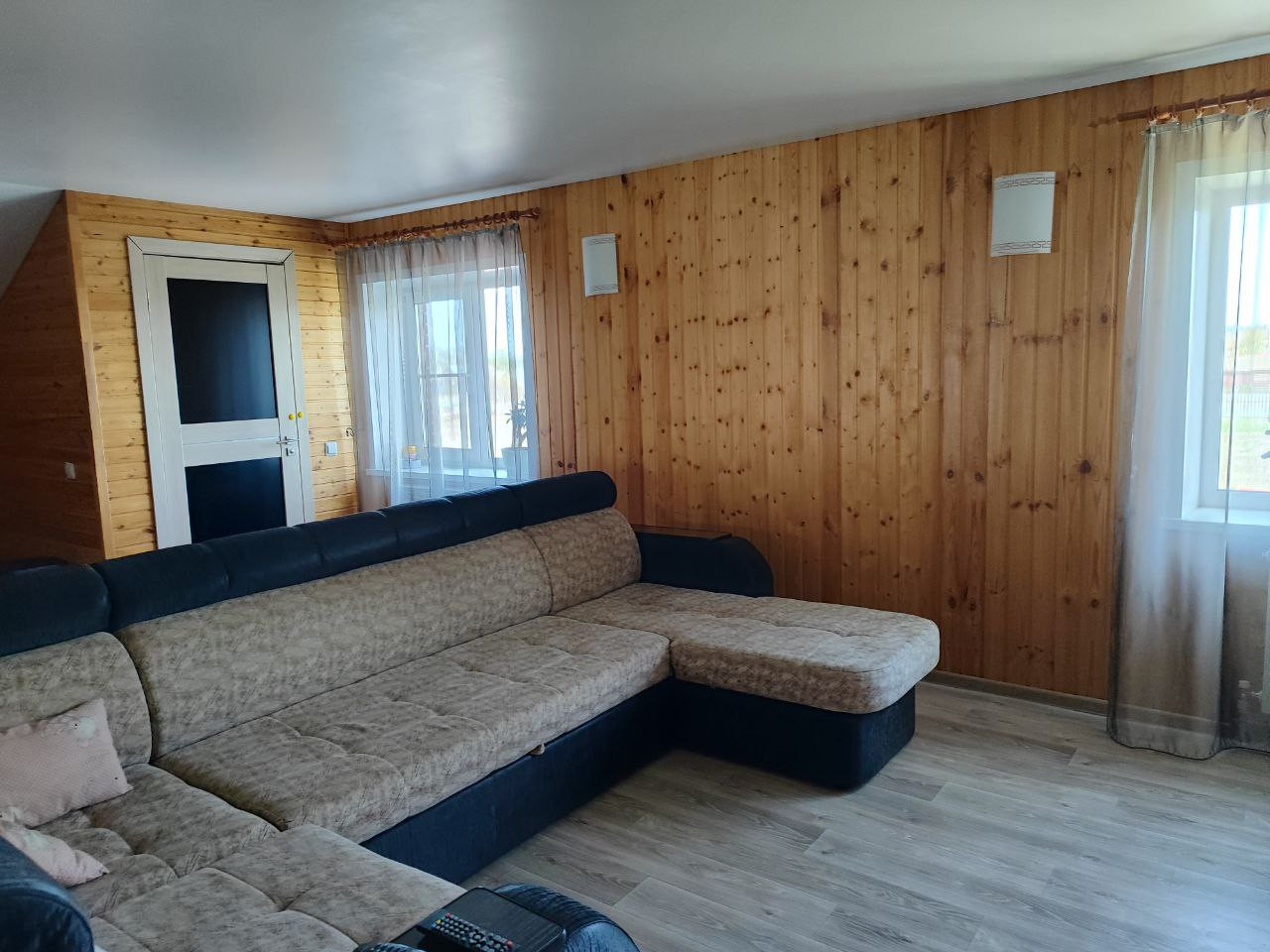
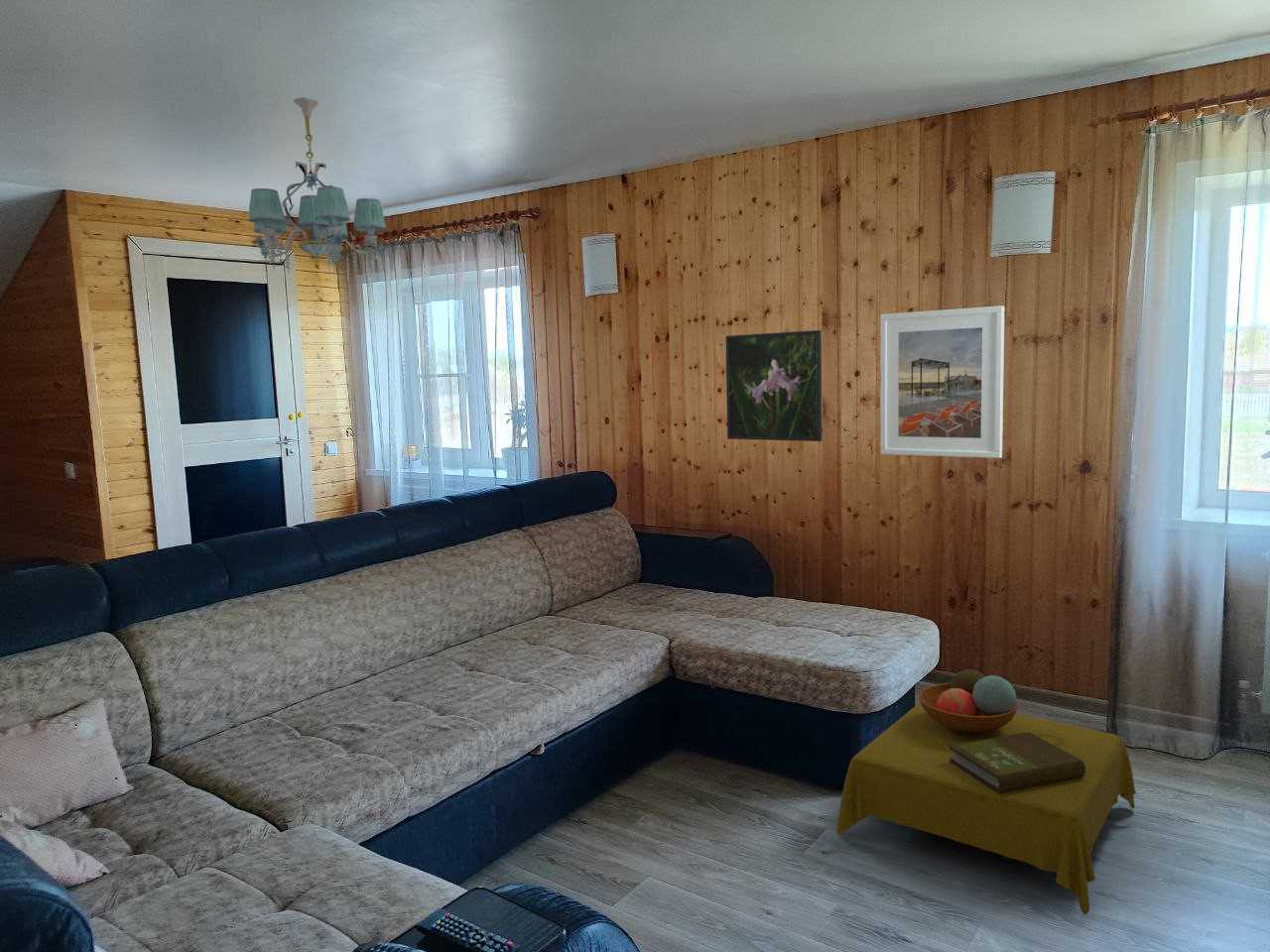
+ chandelier [248,96,387,276]
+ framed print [724,329,823,442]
+ side table [835,668,1137,916]
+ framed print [880,305,1005,459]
